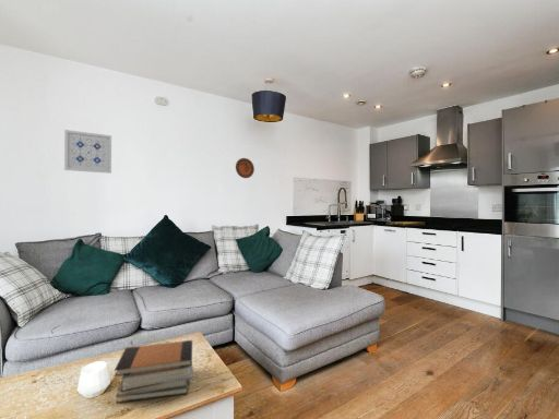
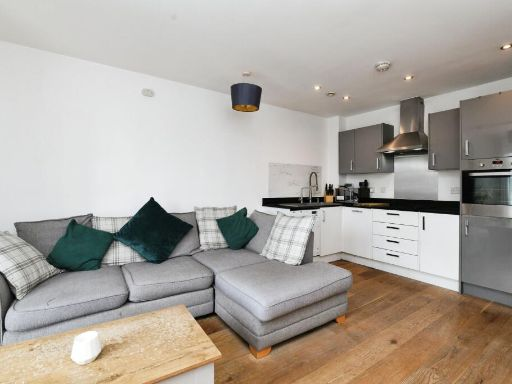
- book stack [114,339,194,404]
- wall art [63,129,112,175]
- decorative plate [235,157,255,179]
